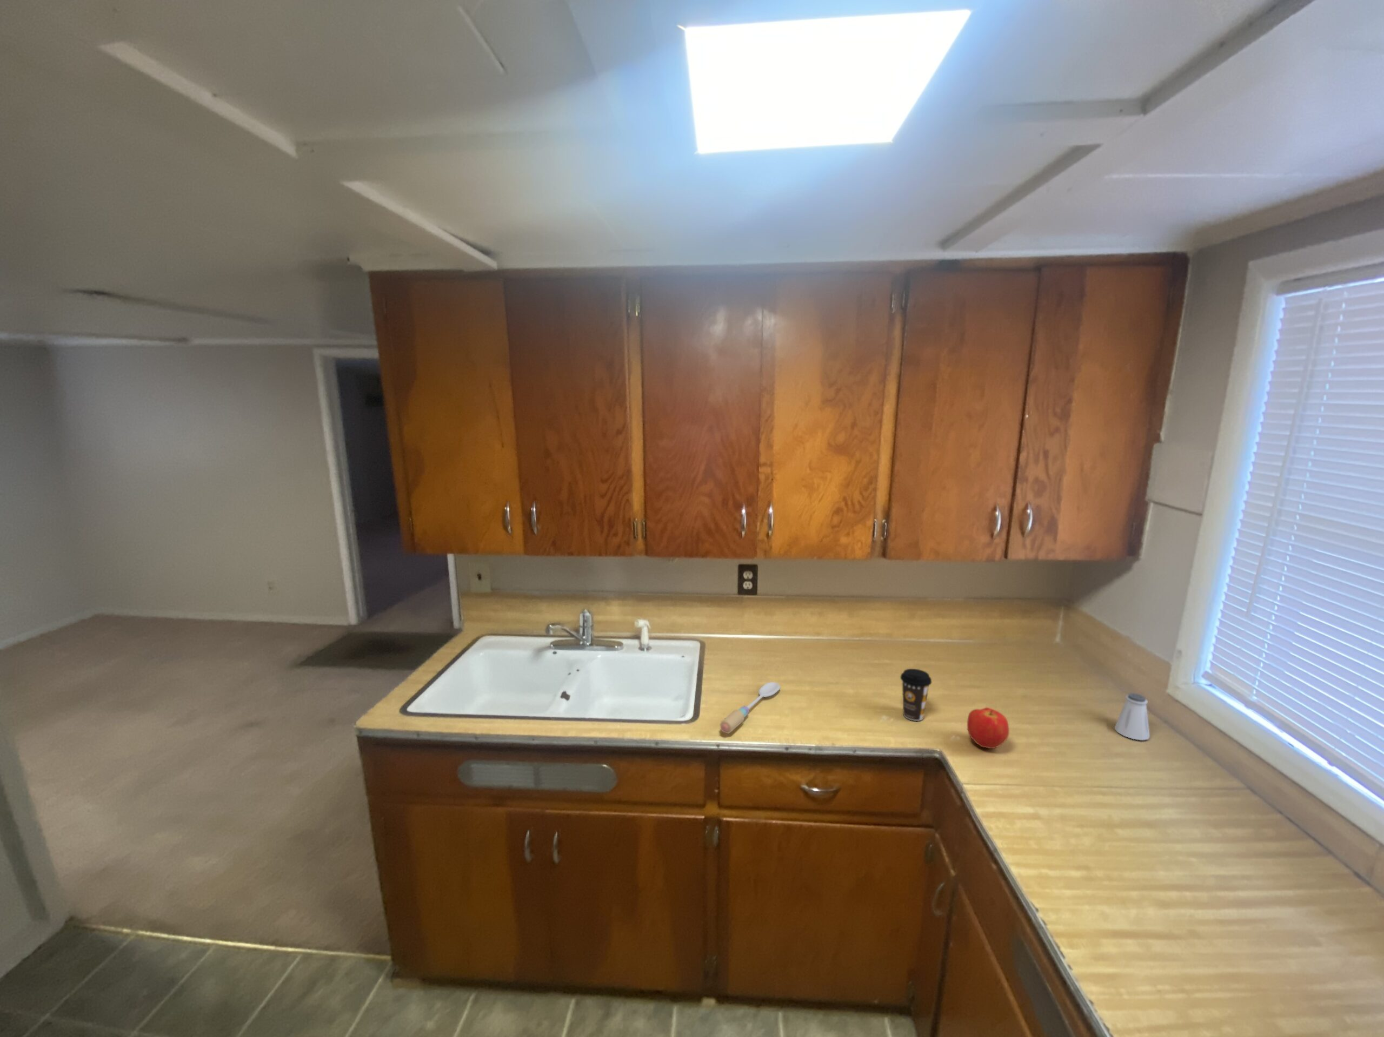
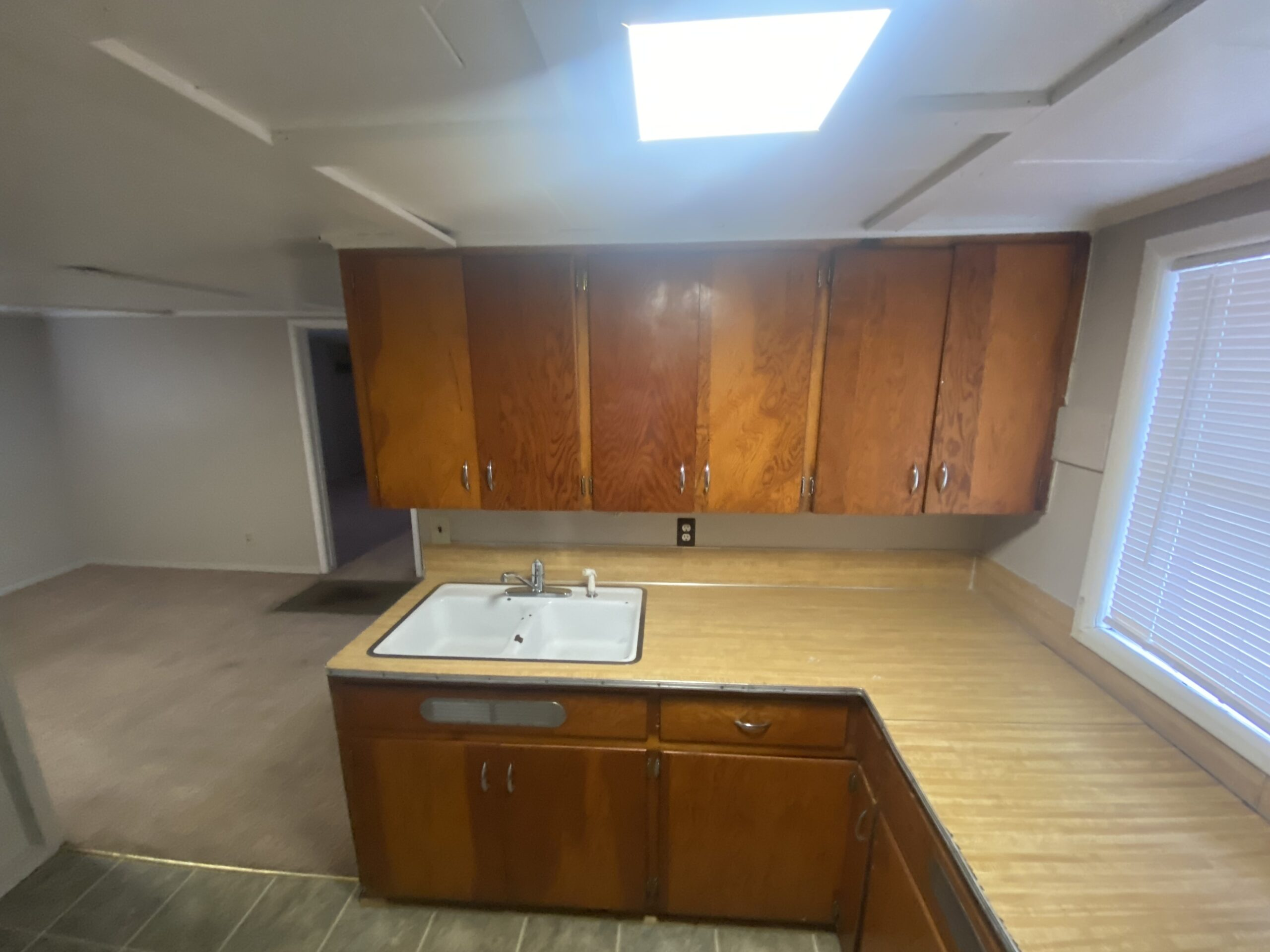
- spoon [719,682,780,734]
- coffee cup [900,668,932,721]
- saltshaker [1114,693,1151,741]
- apple [967,707,1010,749]
